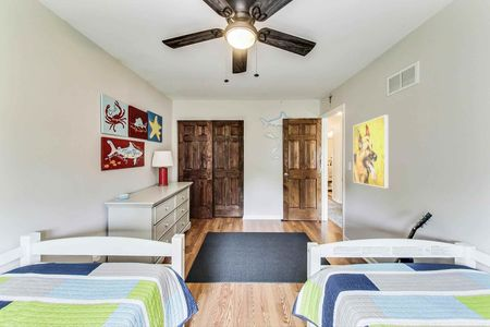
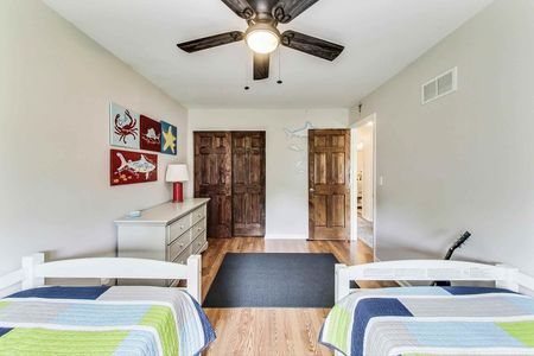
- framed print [353,113,389,190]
